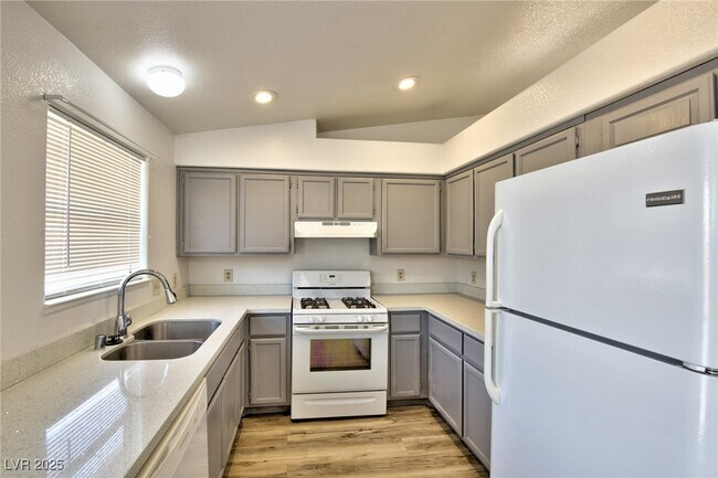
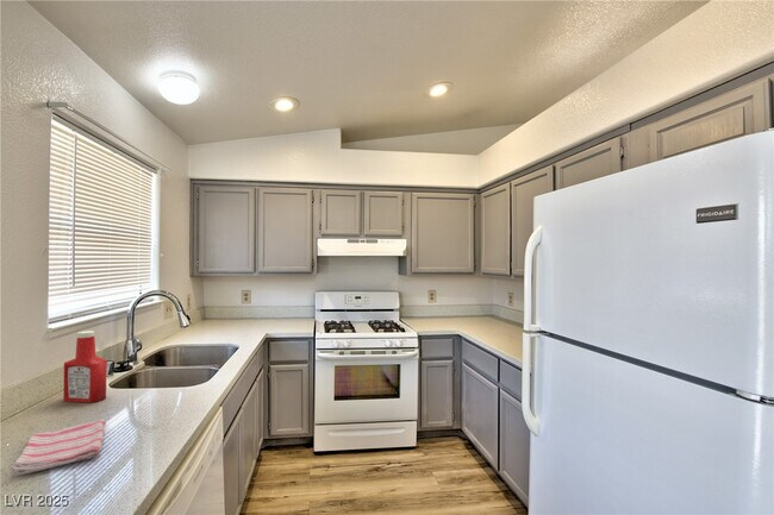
+ soap bottle [62,329,107,403]
+ dish towel [11,417,107,478]
